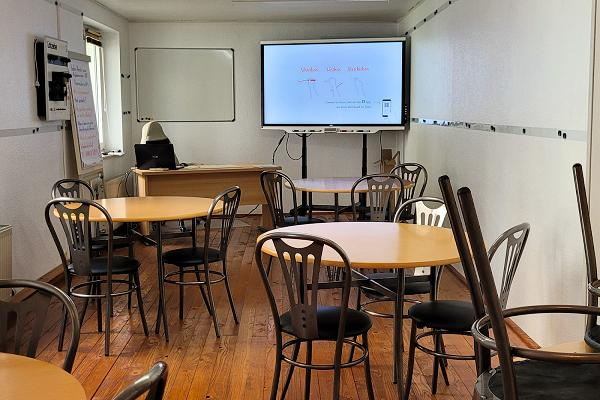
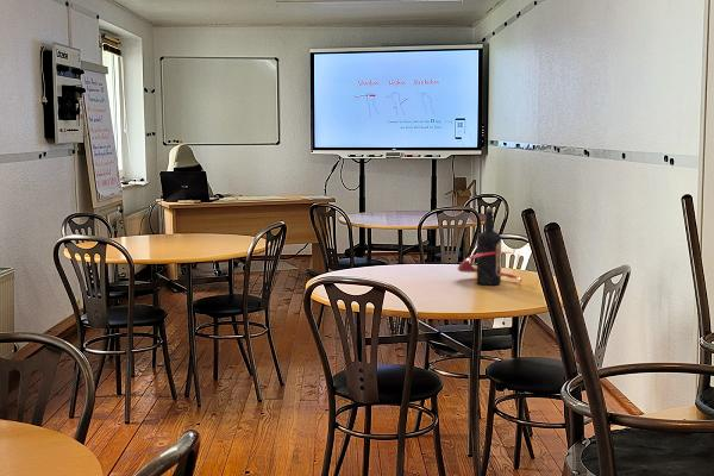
+ bottle [457,207,524,287]
